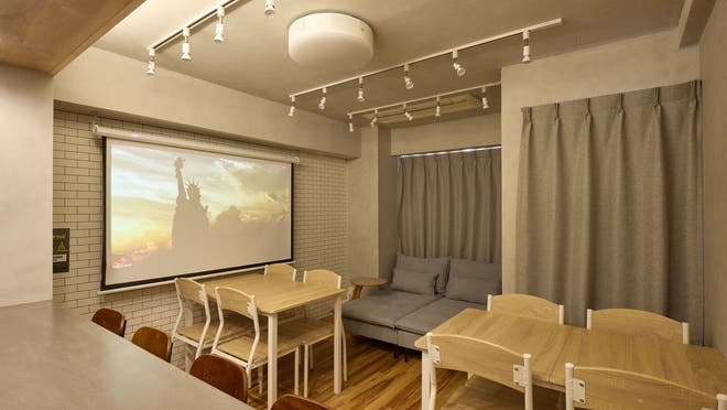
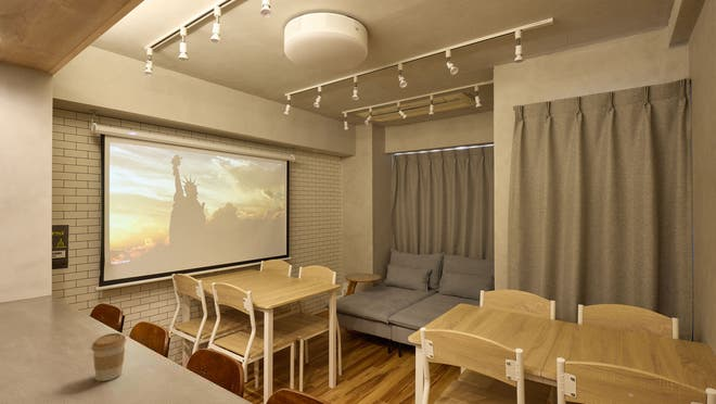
+ coffee cup [90,332,127,382]
